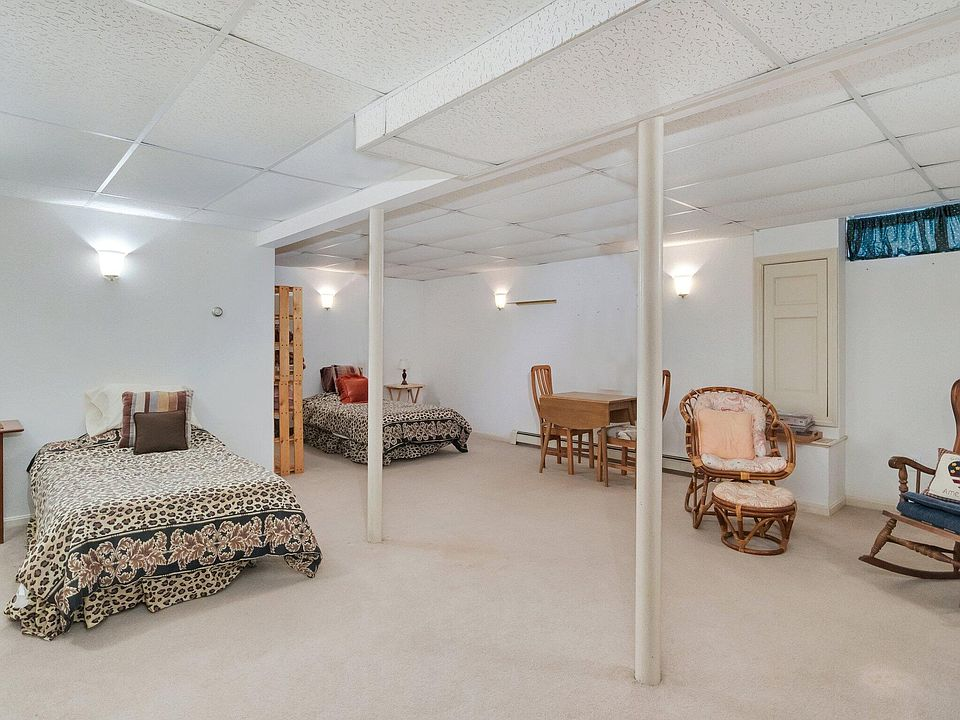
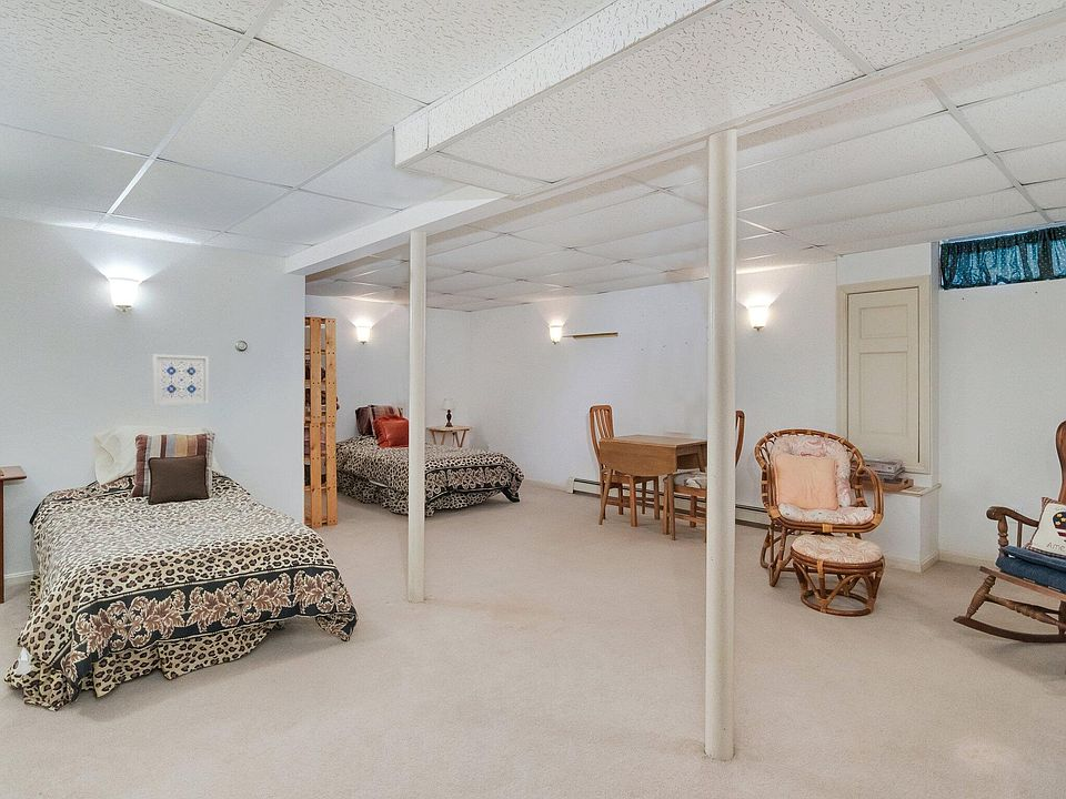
+ wall art [152,353,210,405]
